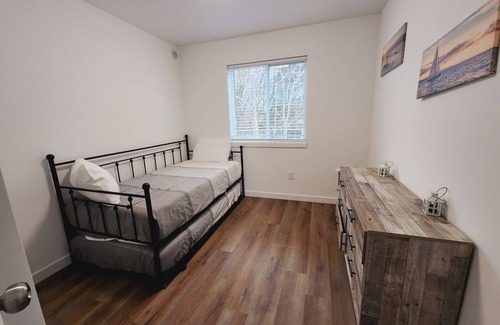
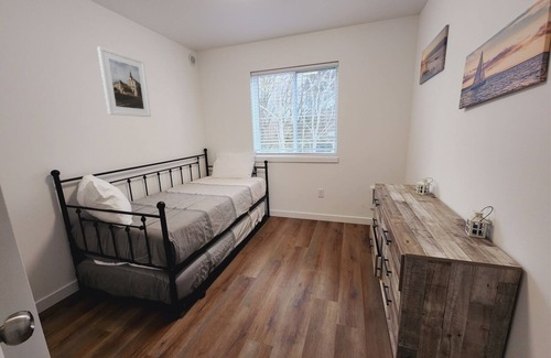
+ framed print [96,45,152,118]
